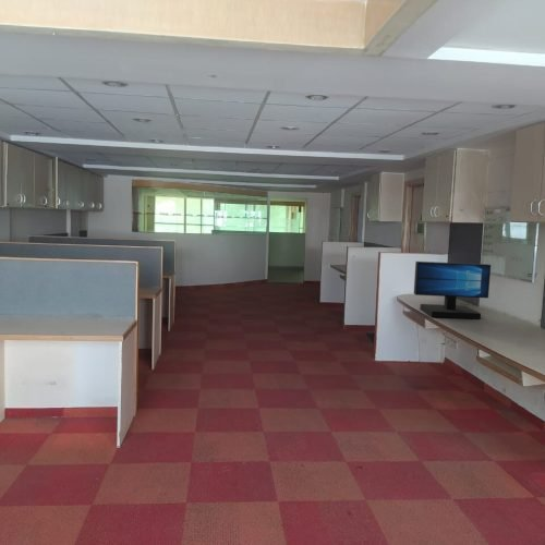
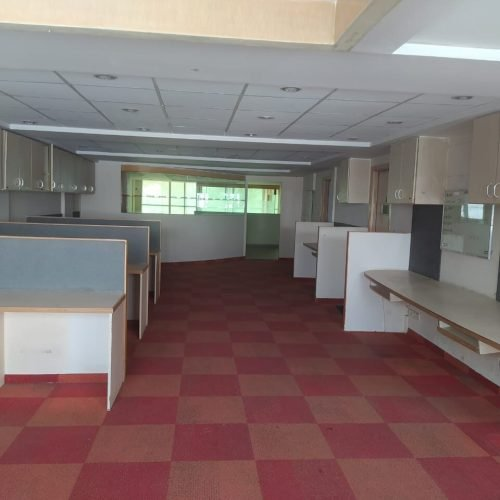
- monitor [413,261,492,320]
